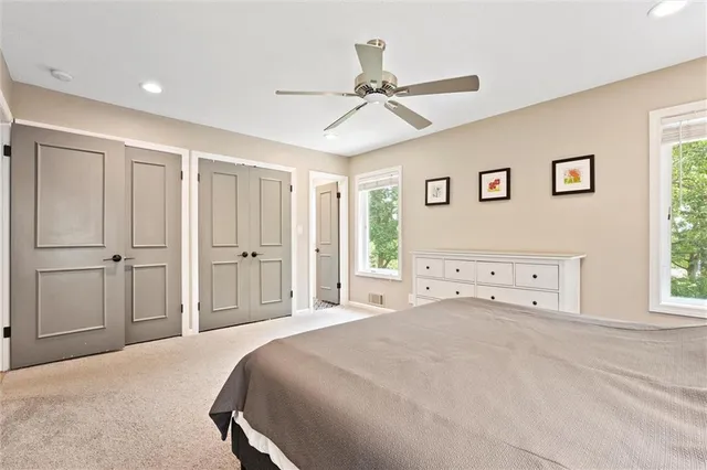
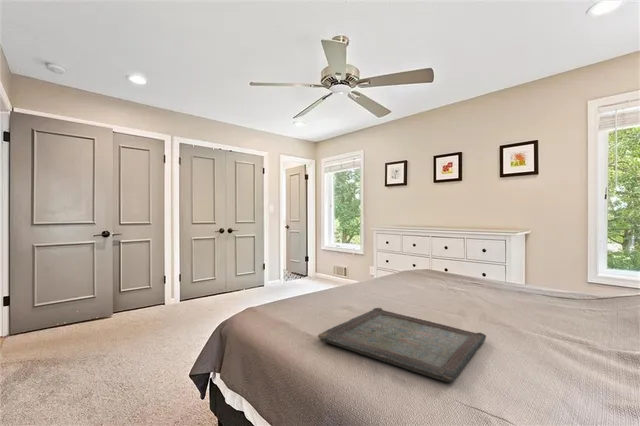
+ serving tray [317,307,487,383]
